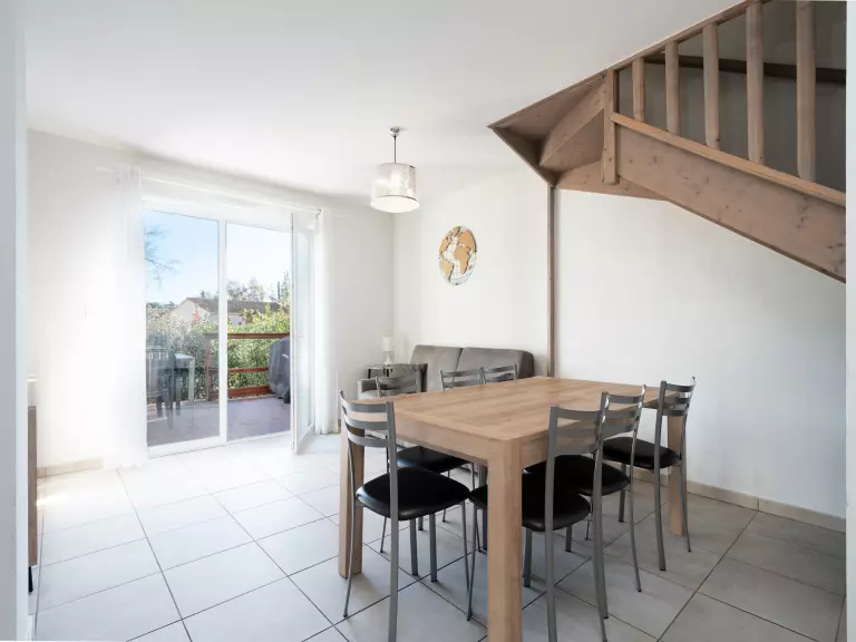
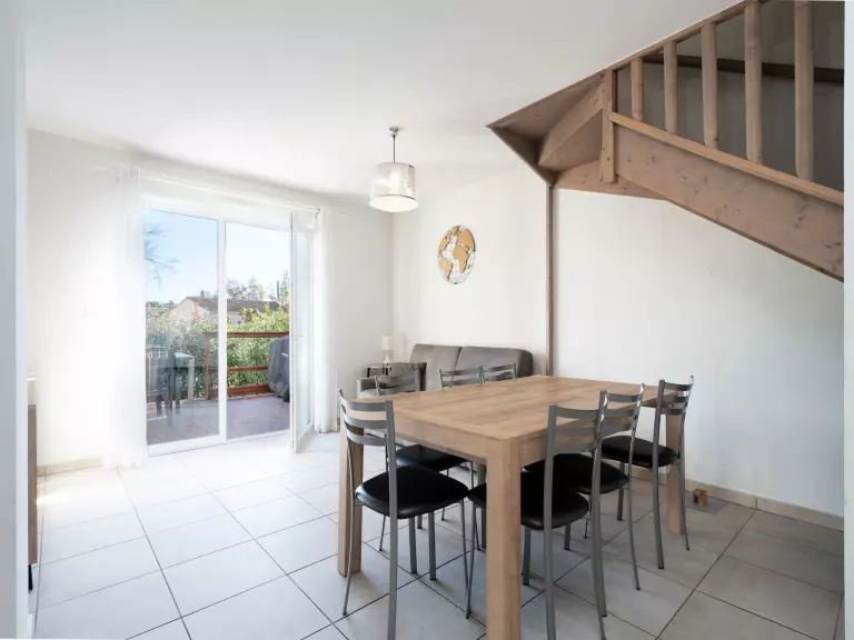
+ architectural model [685,487,727,516]
